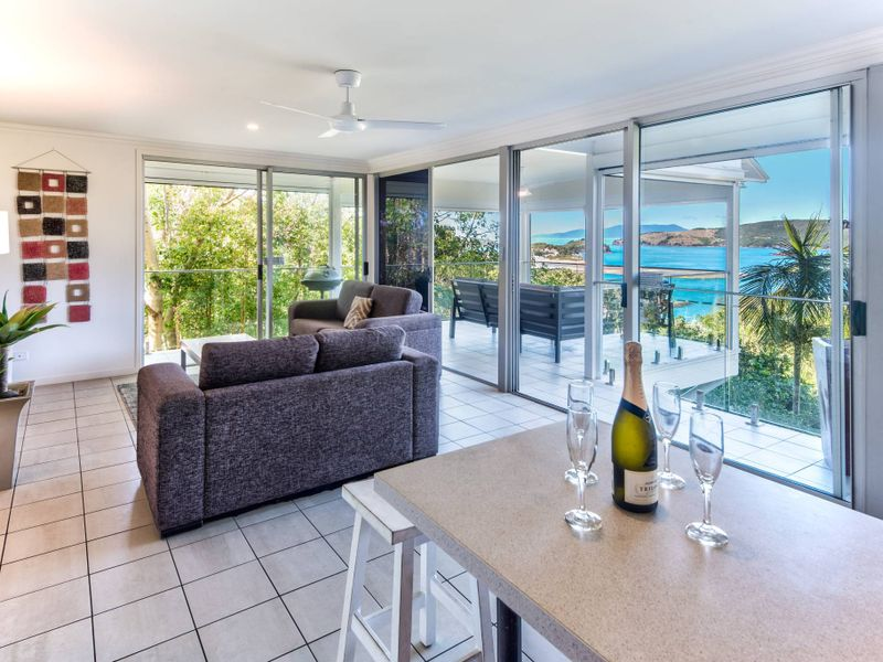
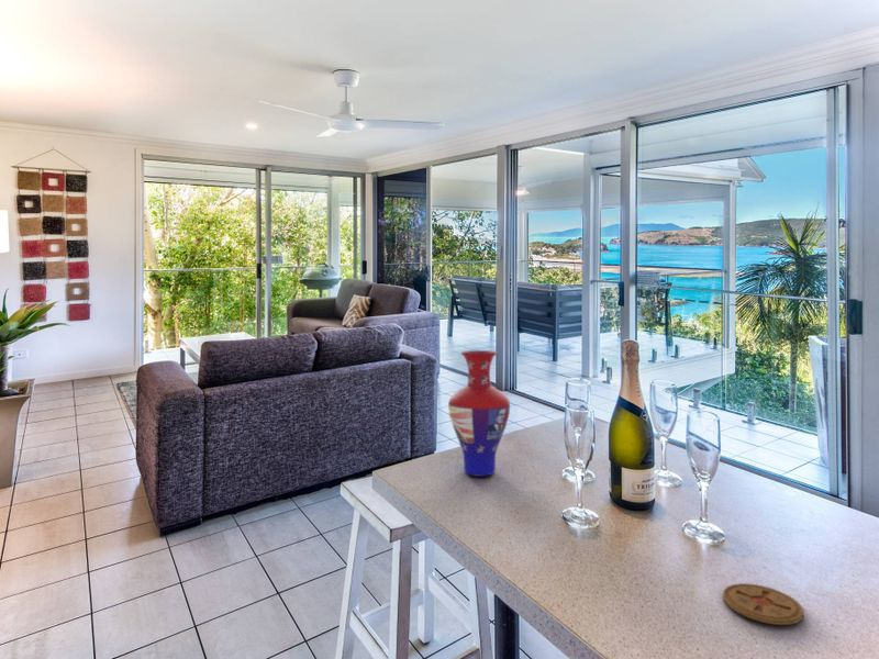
+ vase [447,349,511,478]
+ coaster [722,582,805,626]
